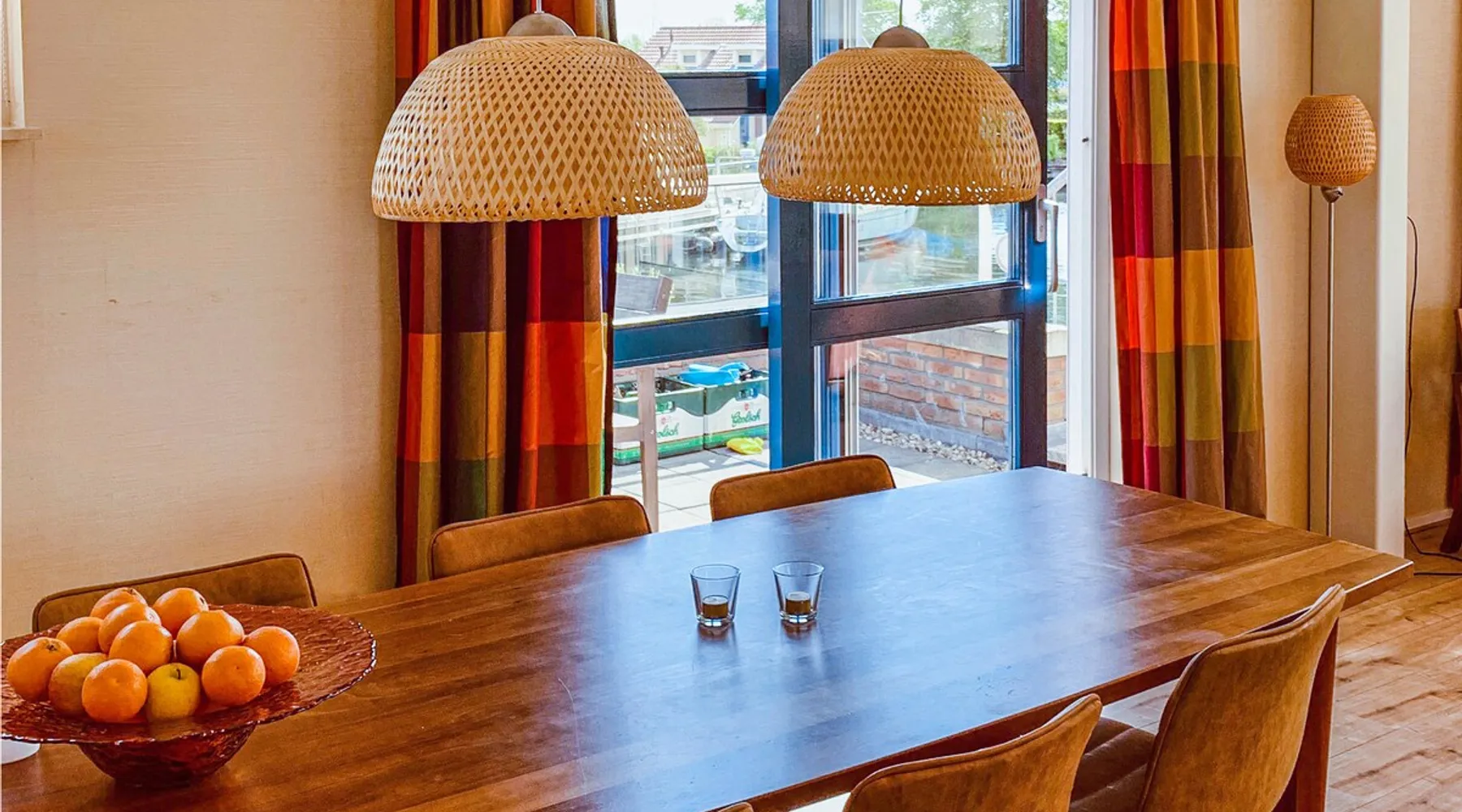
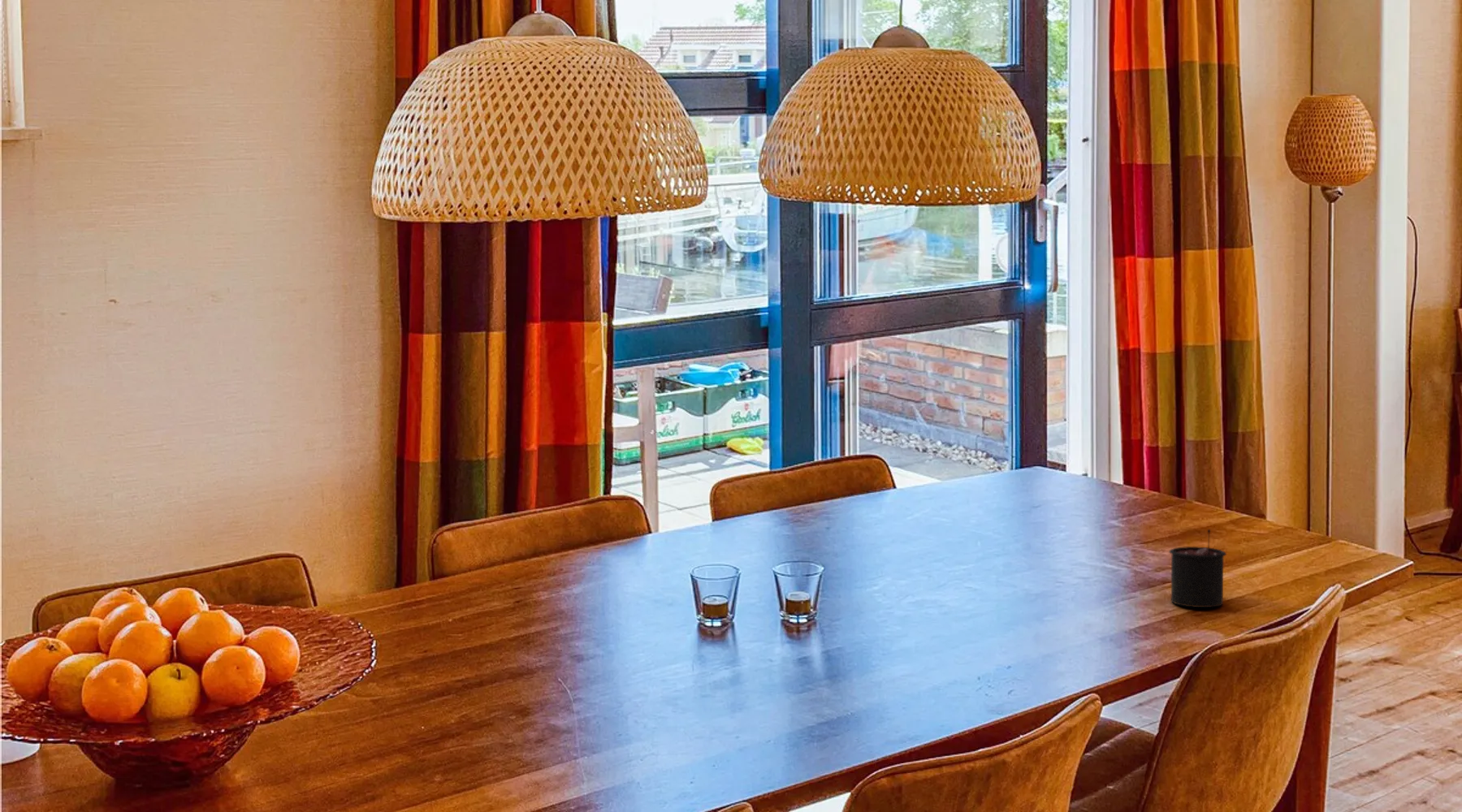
+ candle [1168,529,1227,608]
